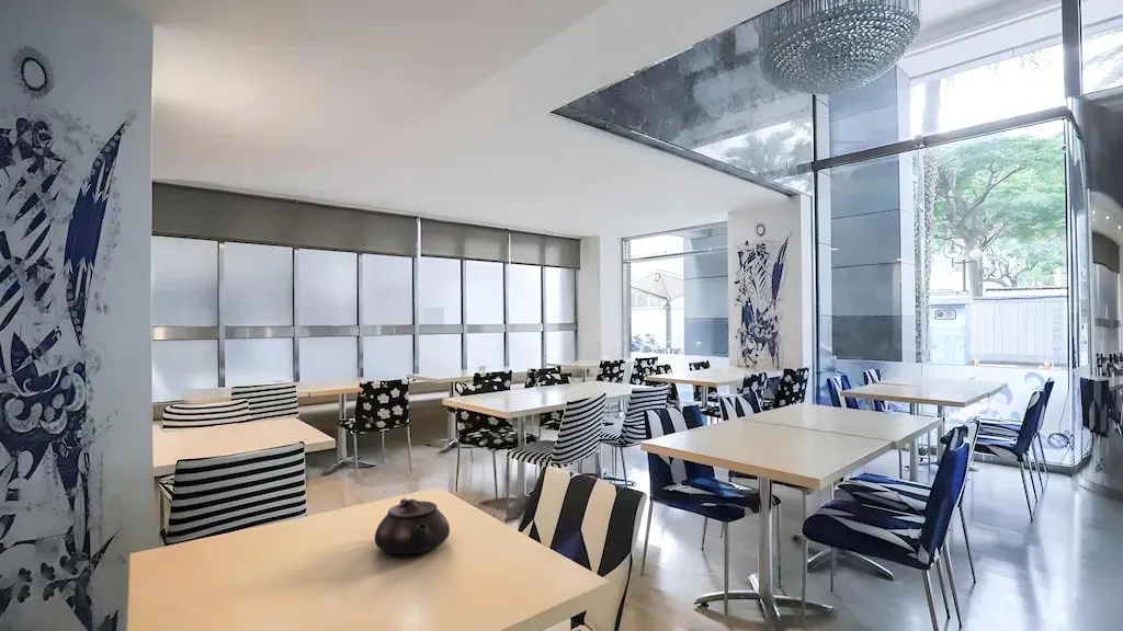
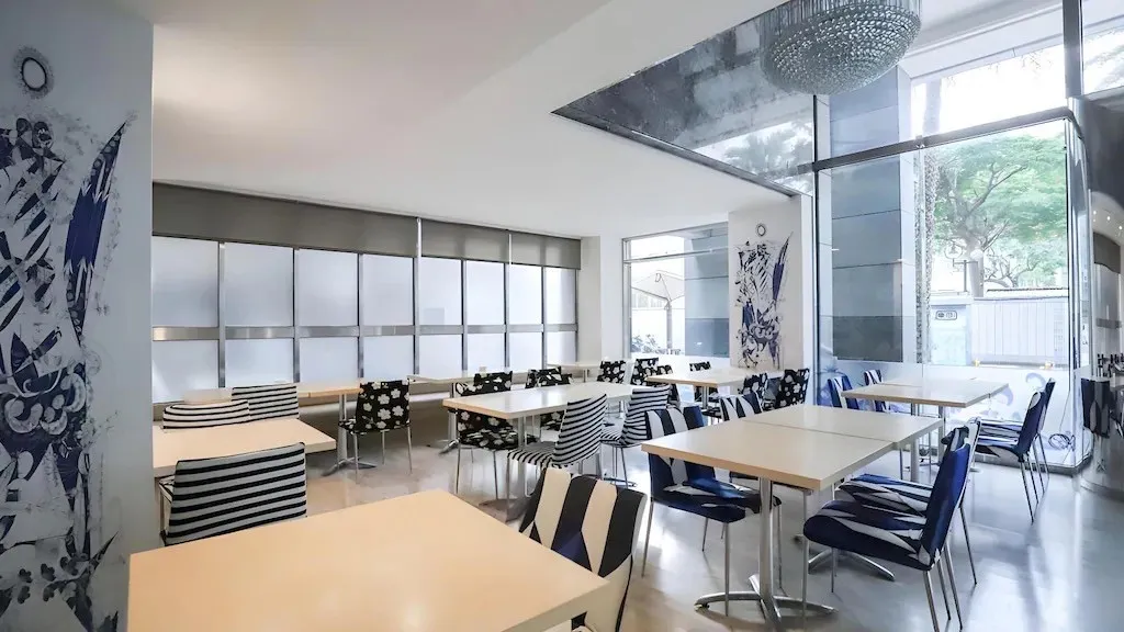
- teapot [374,497,451,555]
